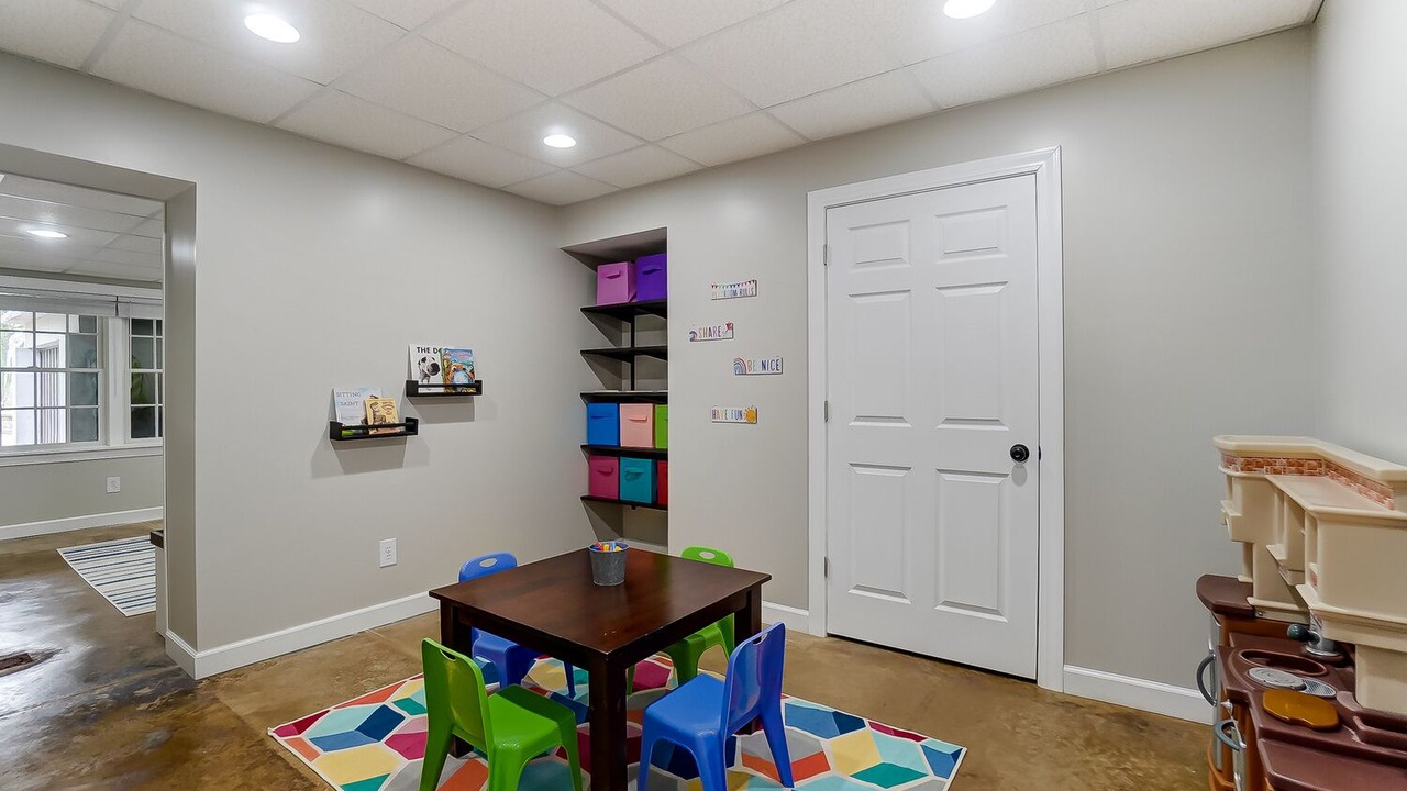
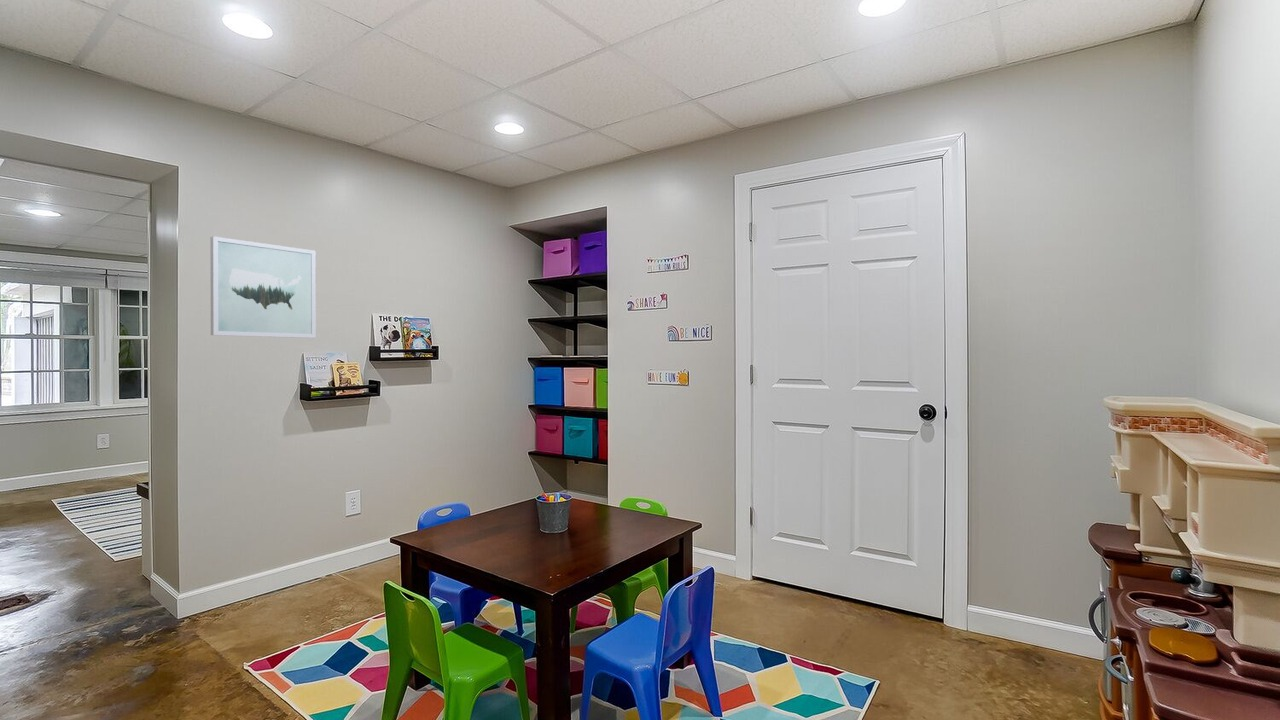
+ wall art [209,235,317,339]
